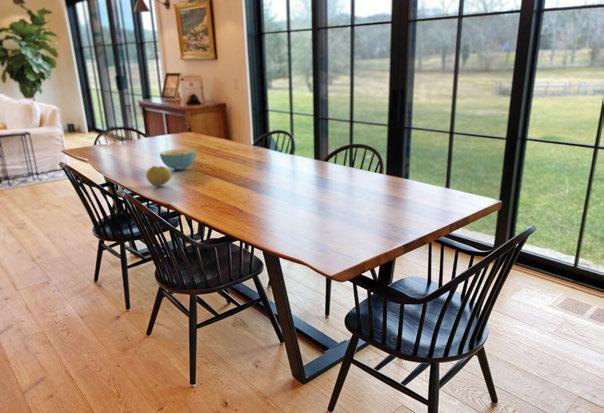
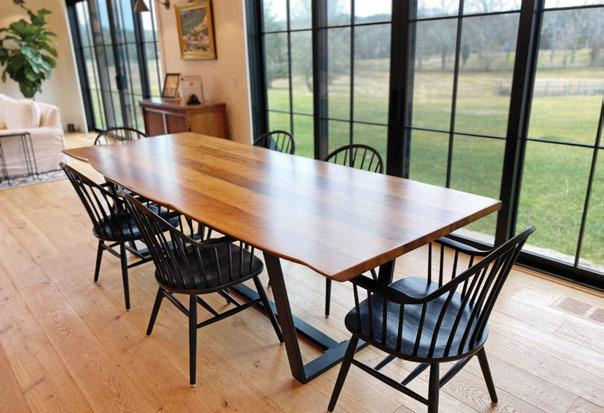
- cereal bowl [159,148,197,171]
- fruit [145,165,172,187]
